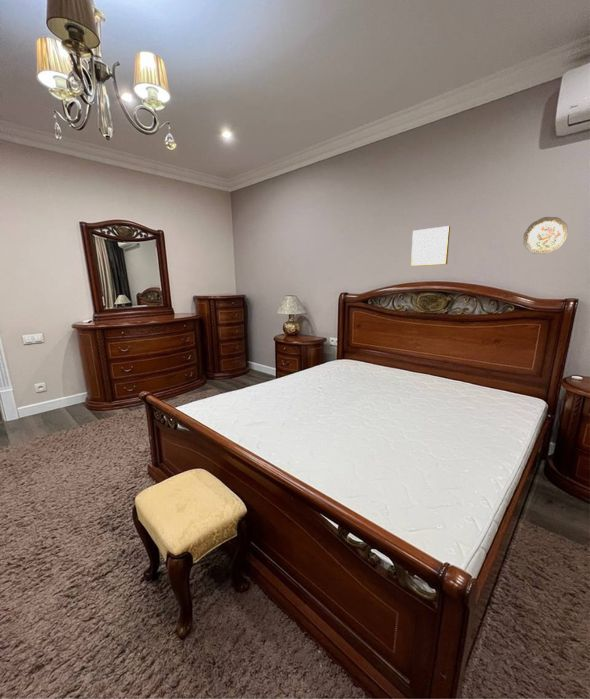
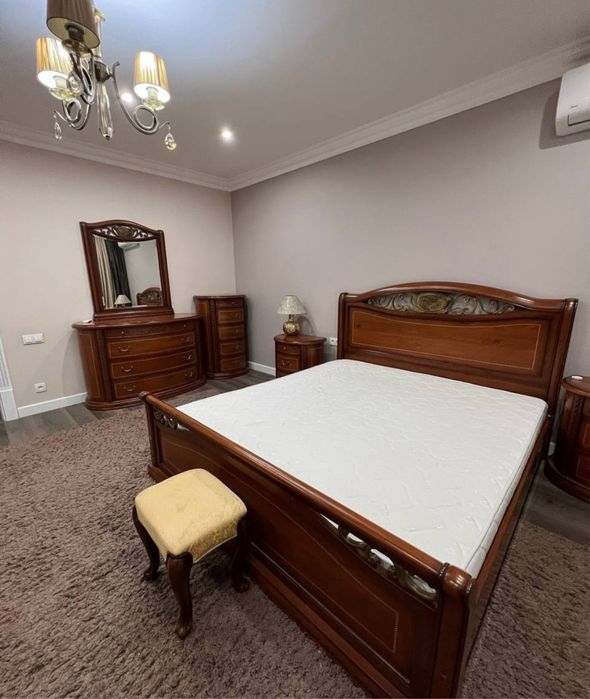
- decorative plate [523,216,569,255]
- wall art [410,225,451,267]
